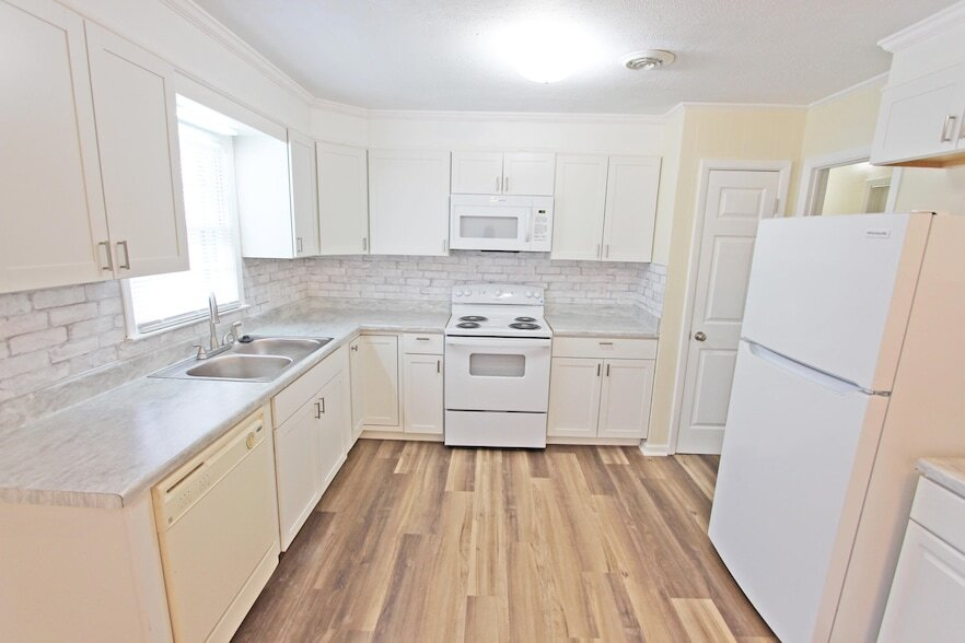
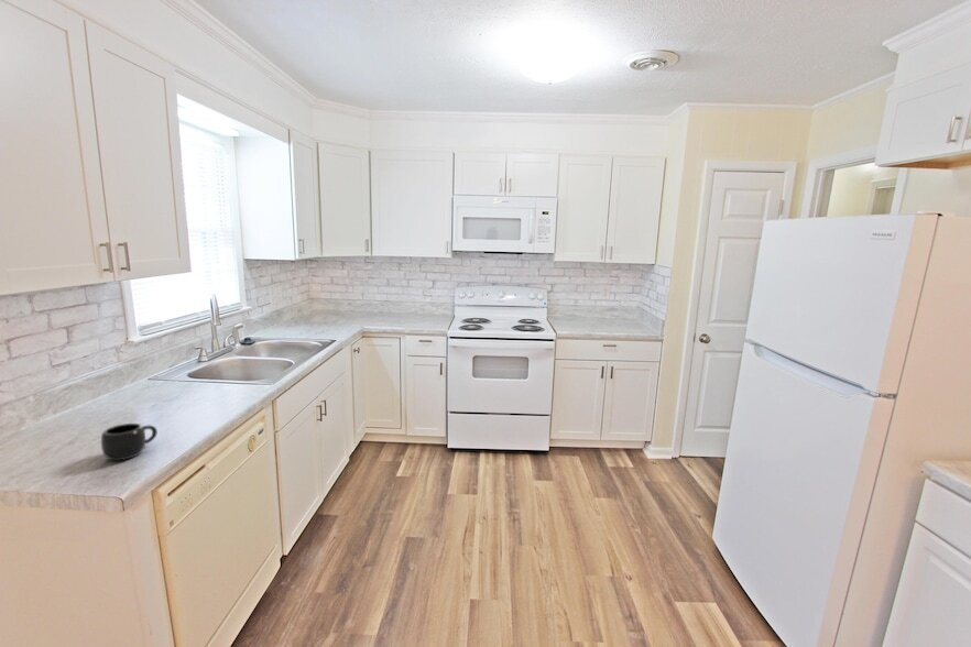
+ mug [100,423,159,462]
